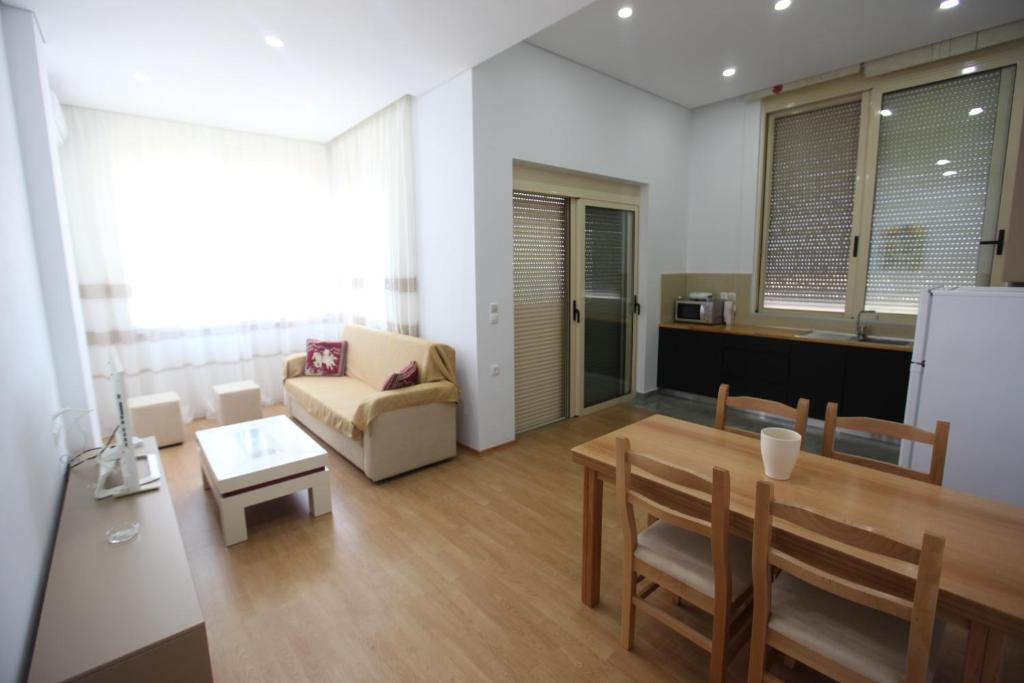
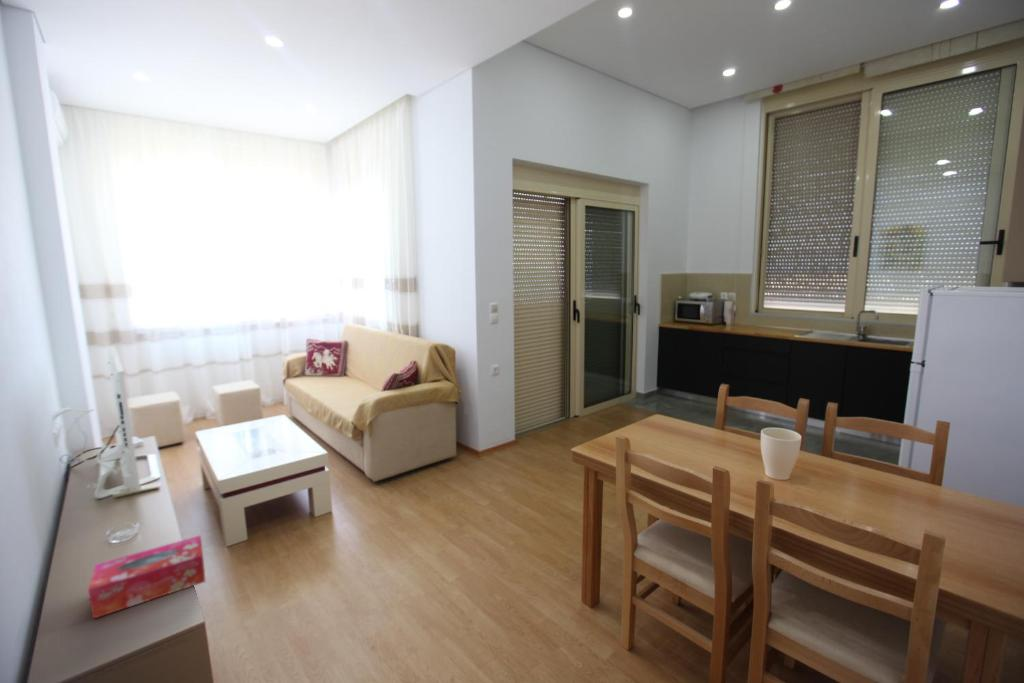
+ tissue box [87,534,206,620]
